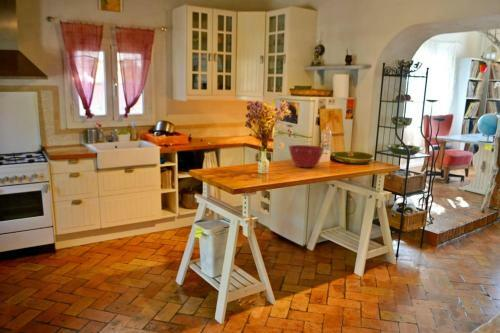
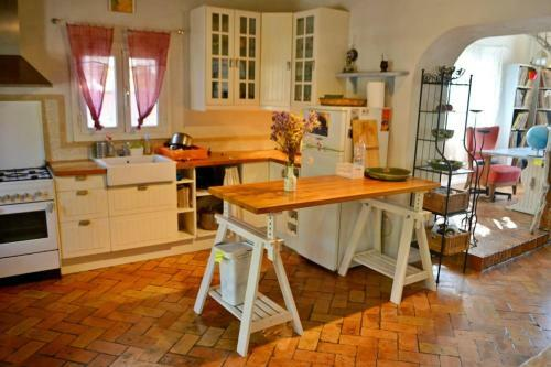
- mixing bowl [288,144,325,169]
